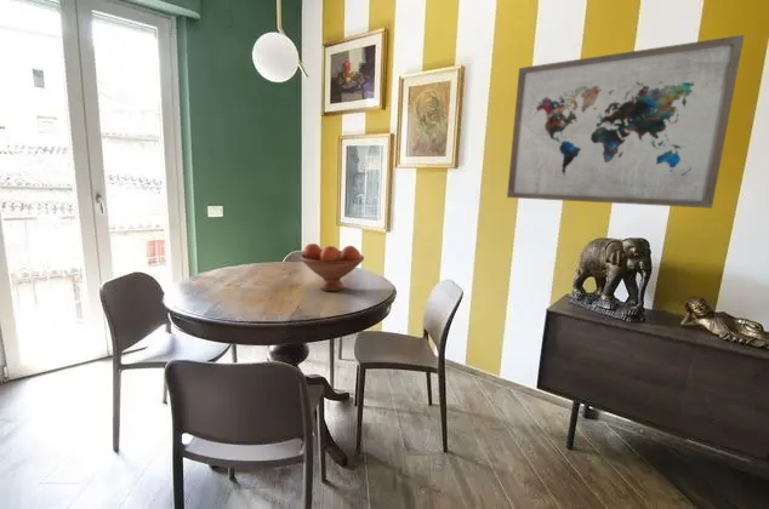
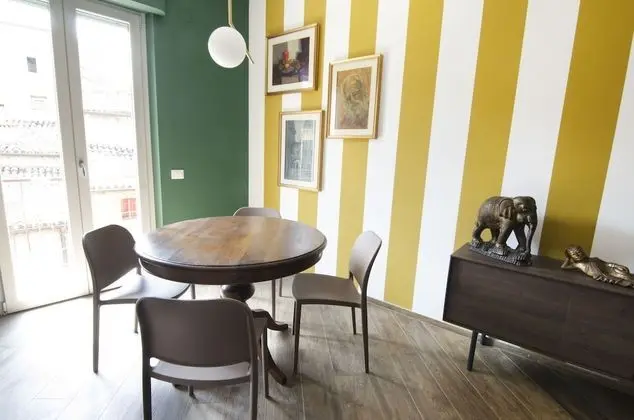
- fruit bowl [298,242,365,292]
- wall art [506,34,746,210]
